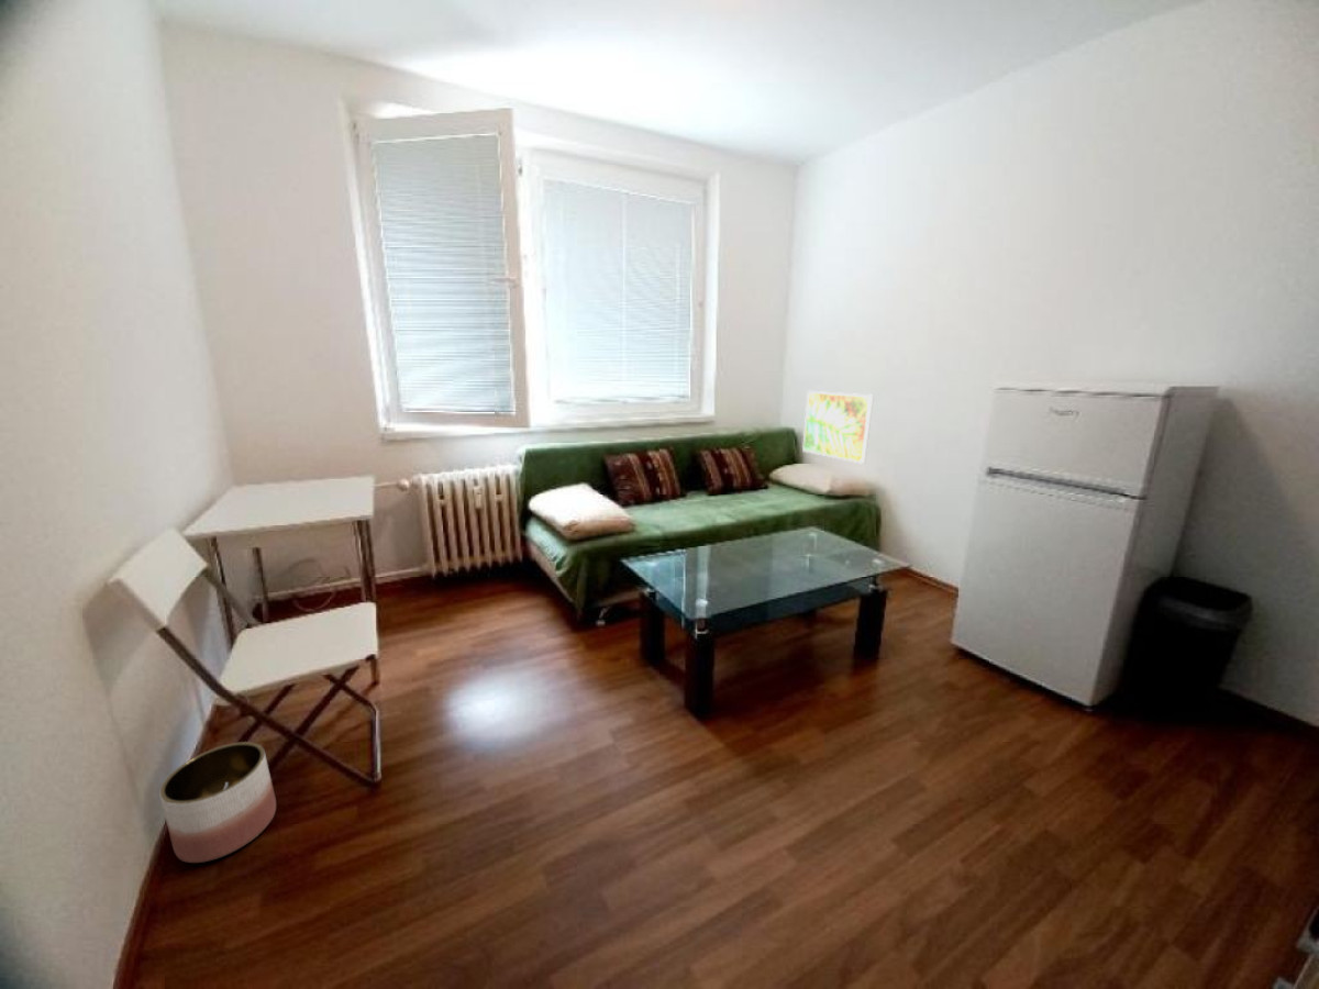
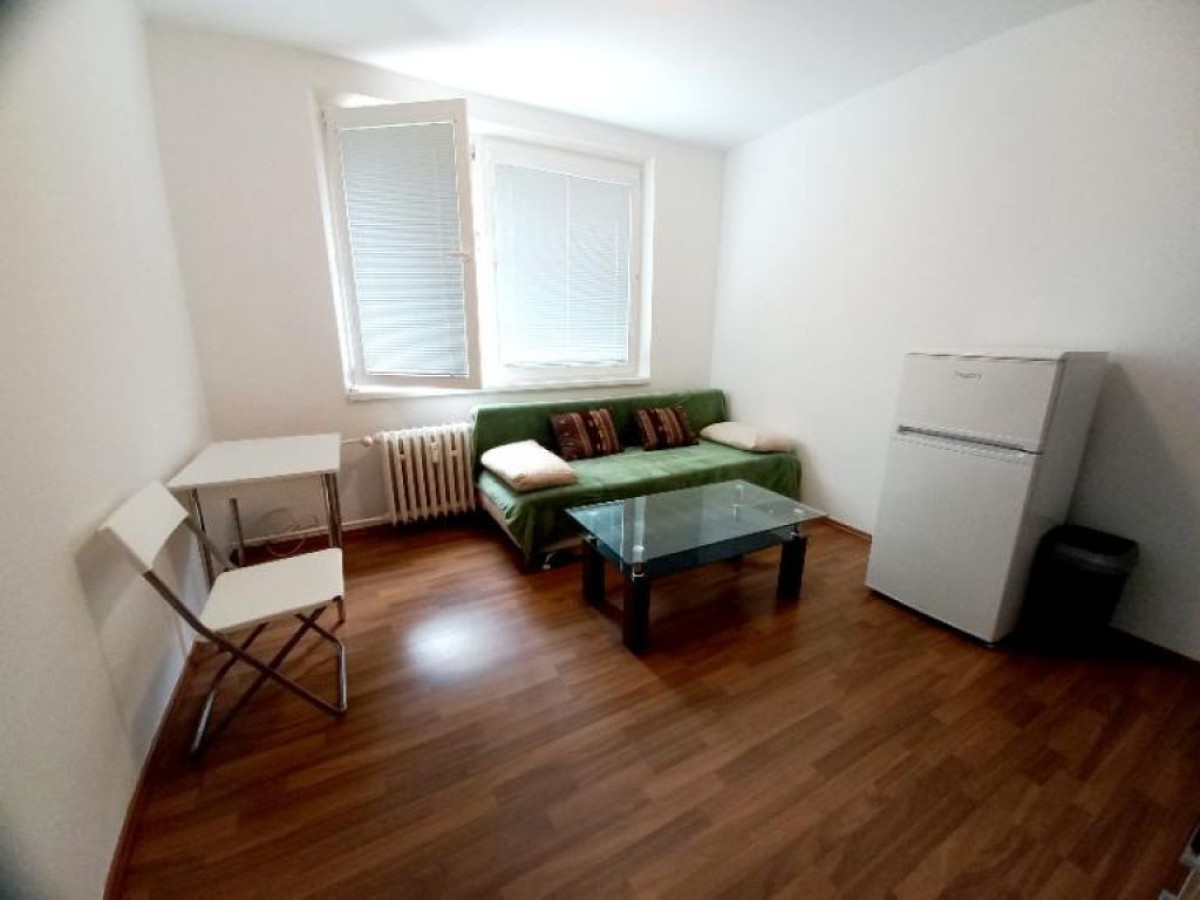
- planter [158,741,277,864]
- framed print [801,390,875,465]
